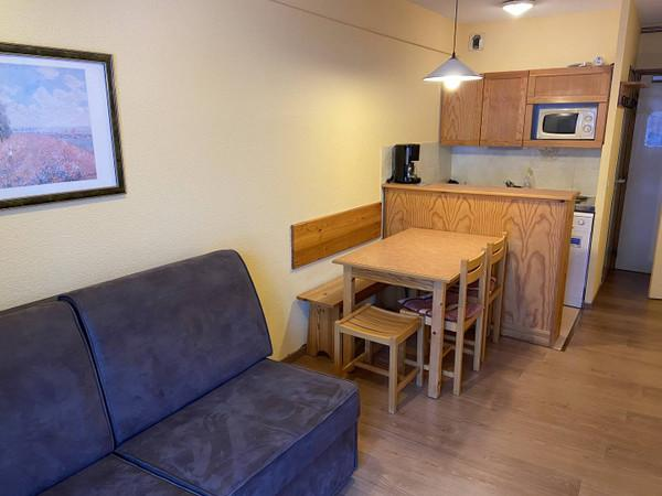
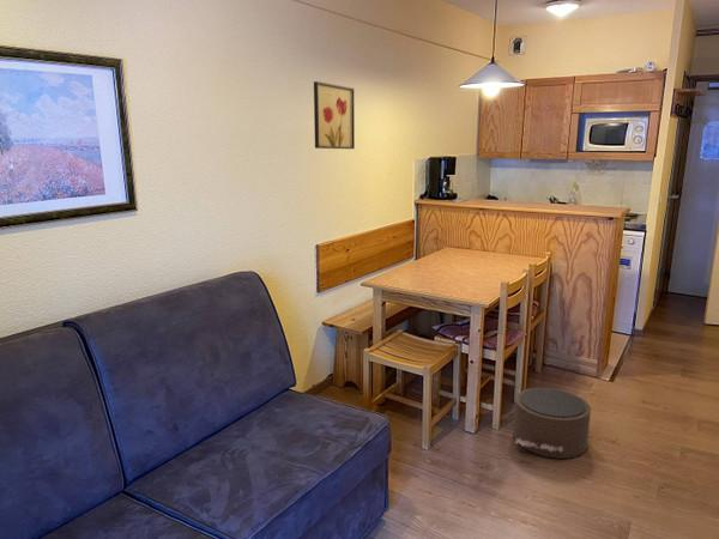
+ pouf [512,387,592,460]
+ wall art [313,80,356,150]
